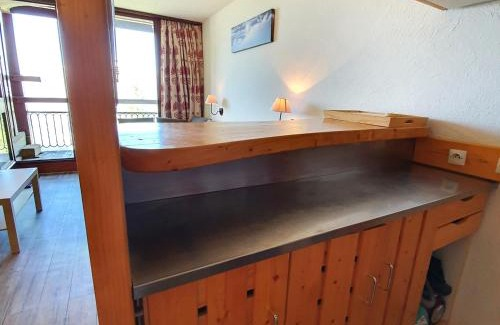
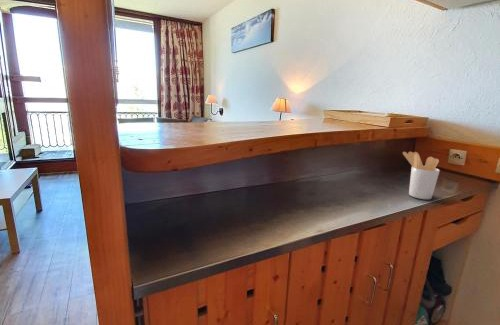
+ utensil holder [402,151,441,200]
